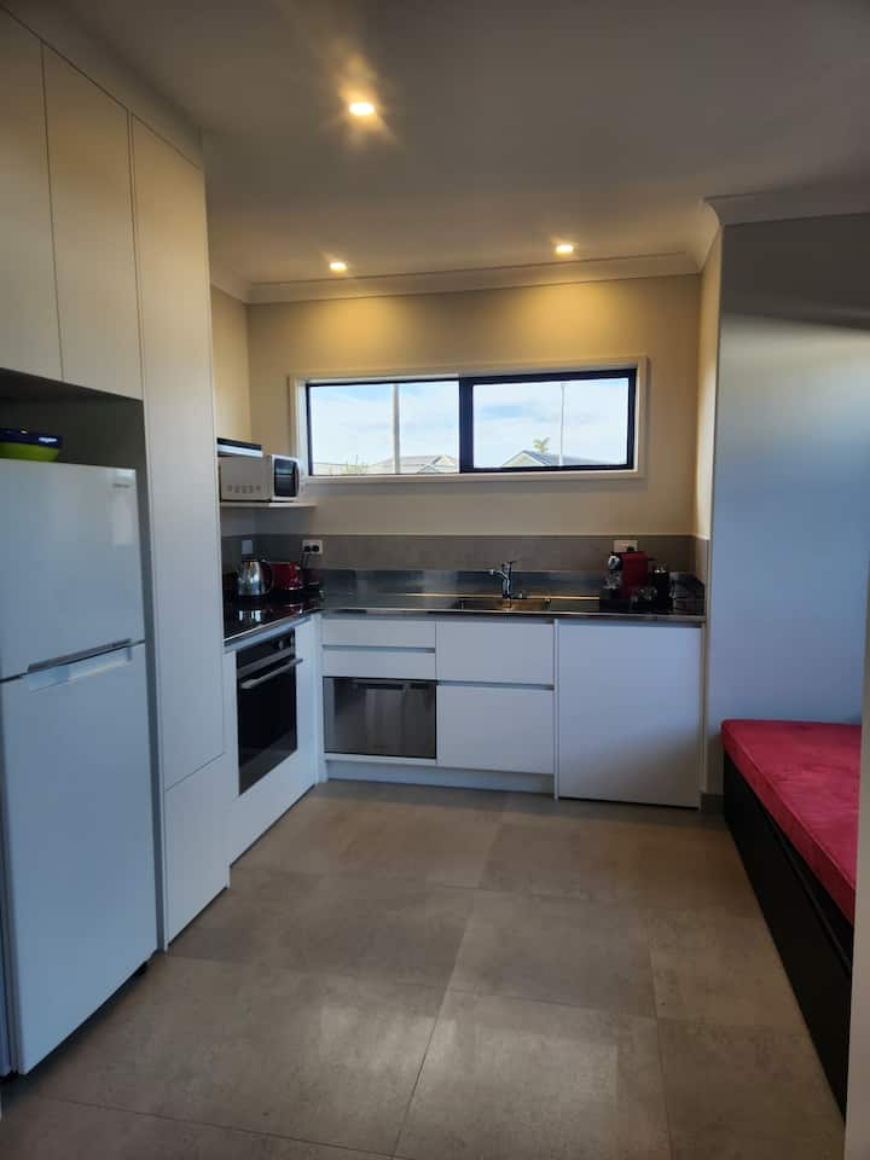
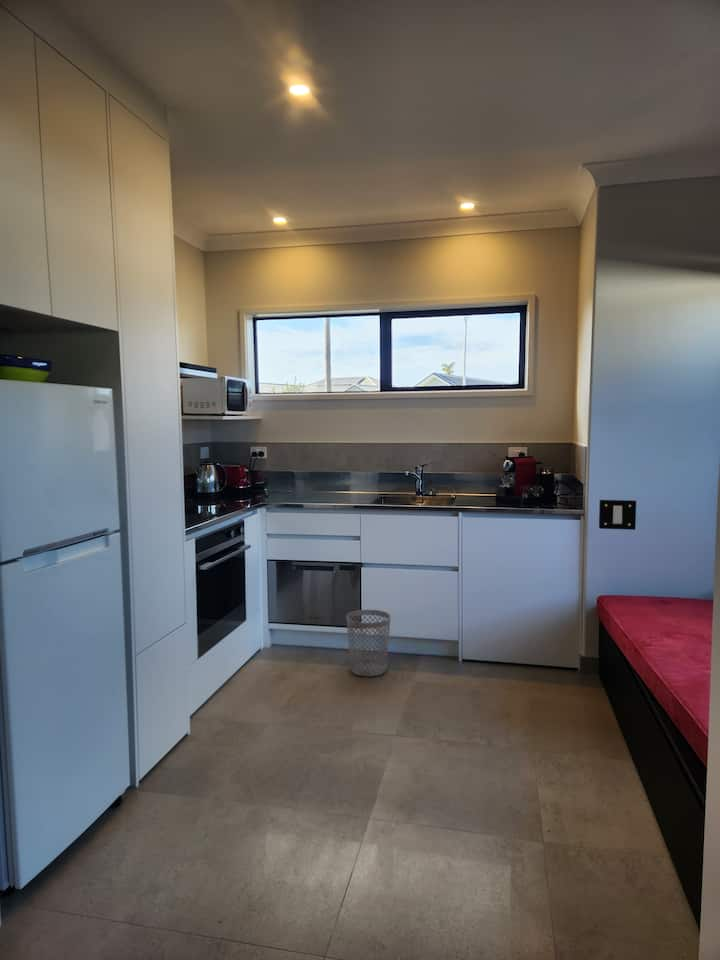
+ light switch [598,499,637,531]
+ wastebasket [345,609,392,677]
